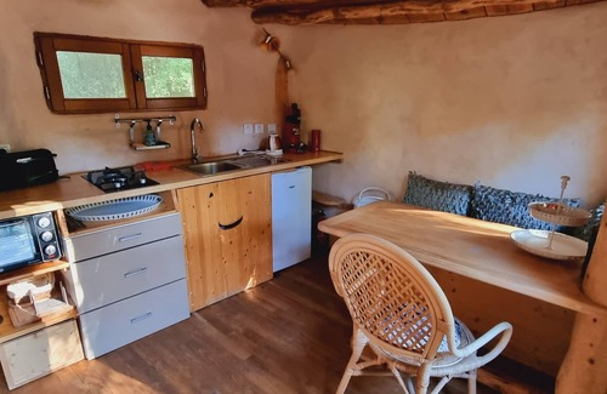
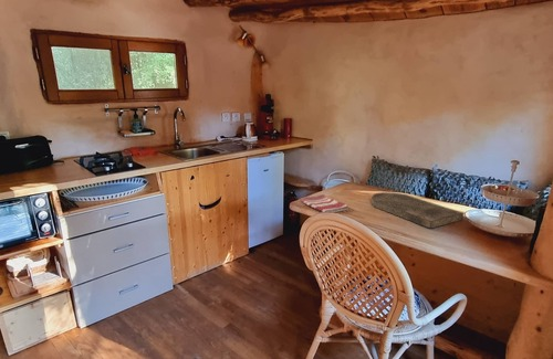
+ dish towel [299,193,349,213]
+ cutting board [371,191,465,230]
